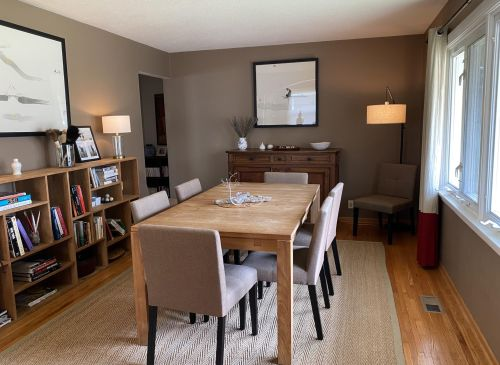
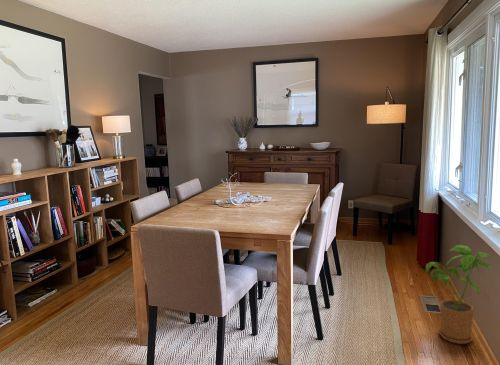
+ house plant [425,244,492,345]
